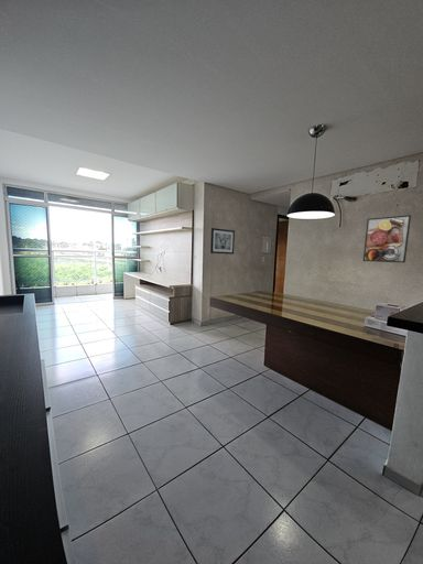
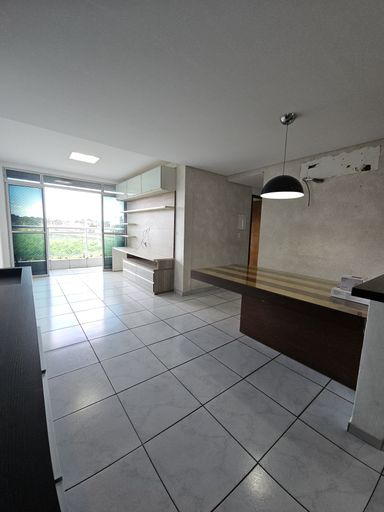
- wall art [209,227,236,256]
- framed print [362,214,412,263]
